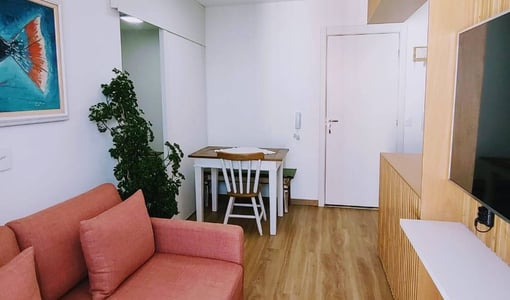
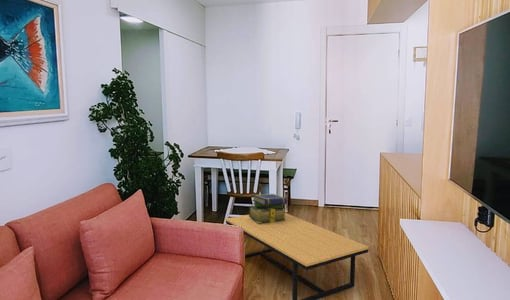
+ stack of books [248,193,288,223]
+ coffee table [225,212,369,300]
